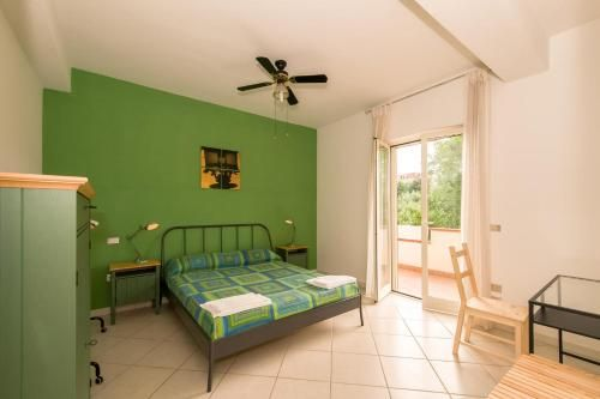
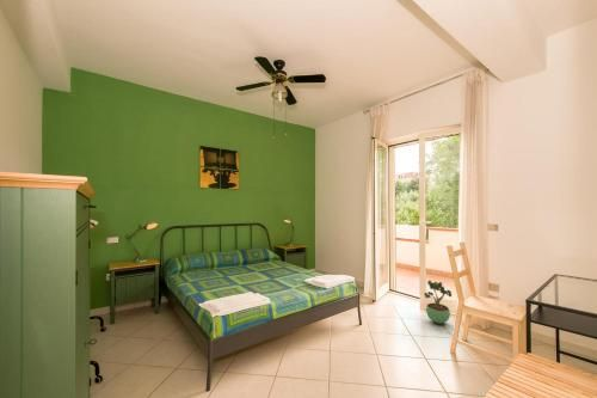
+ potted plant [423,280,453,325]
